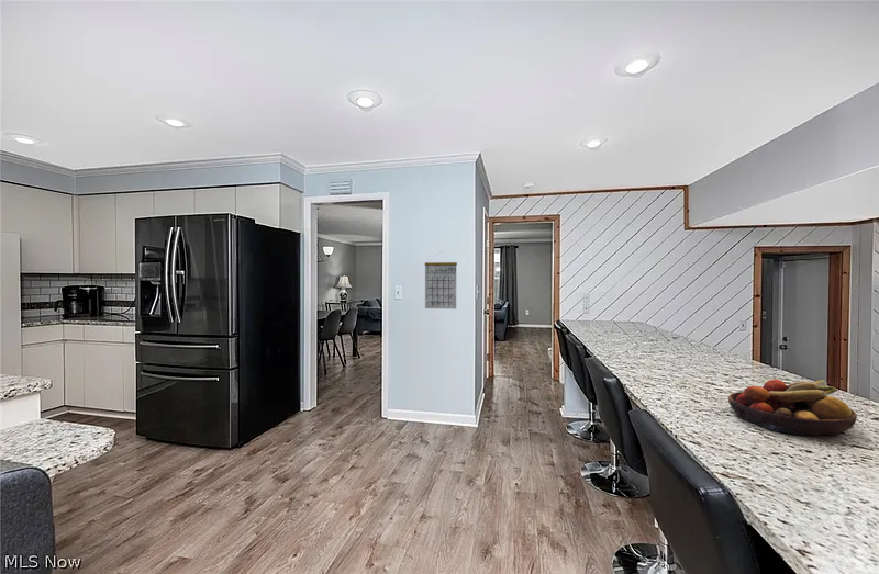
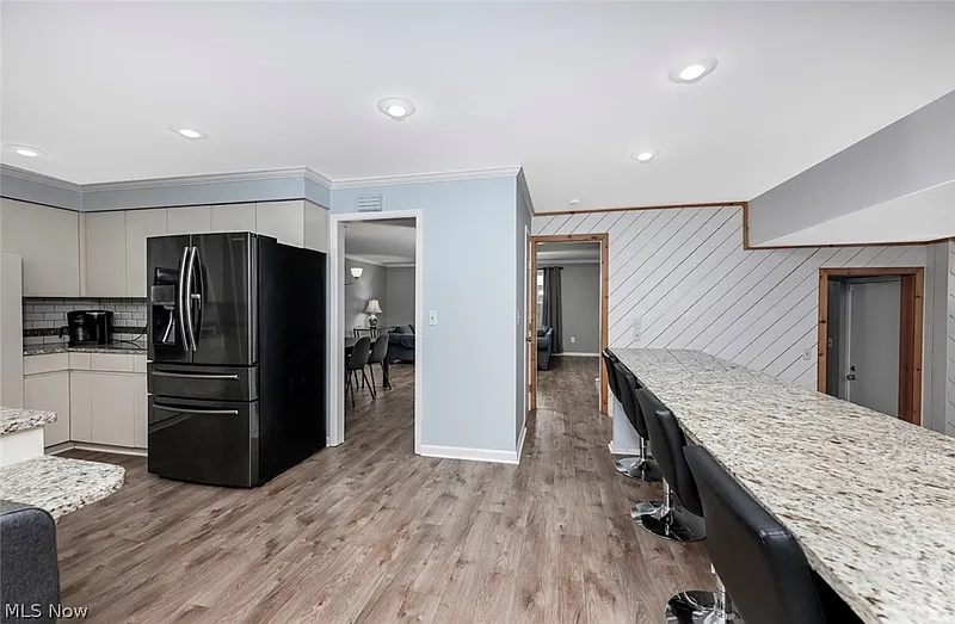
- fruit bowl [727,379,858,437]
- calendar [424,250,458,311]
